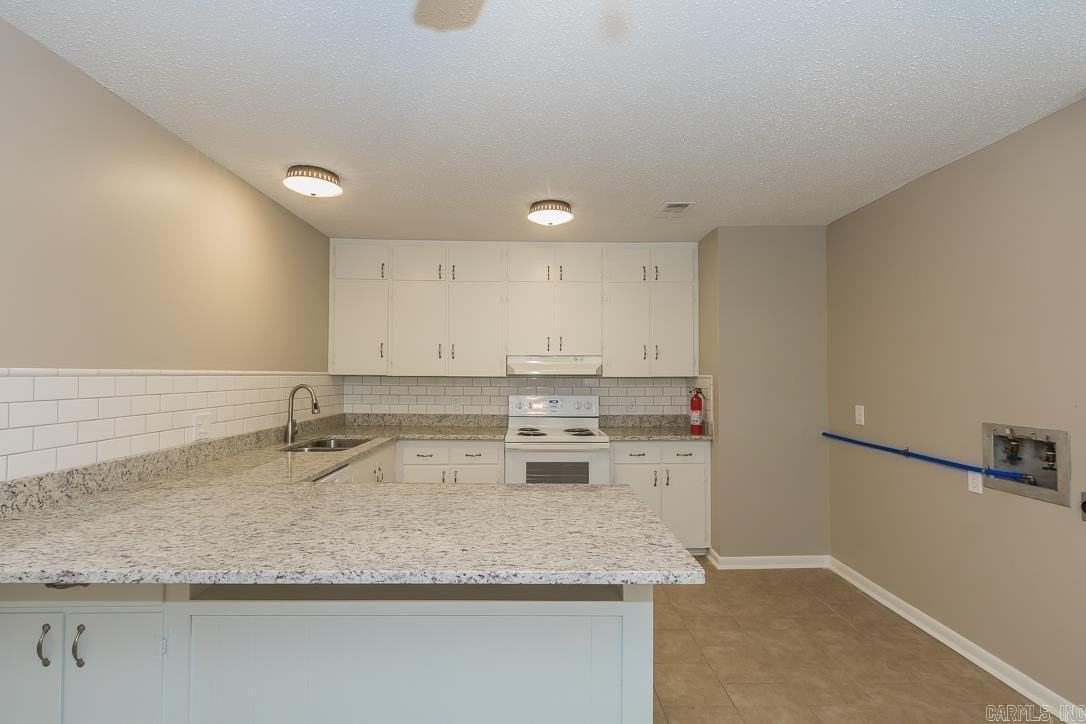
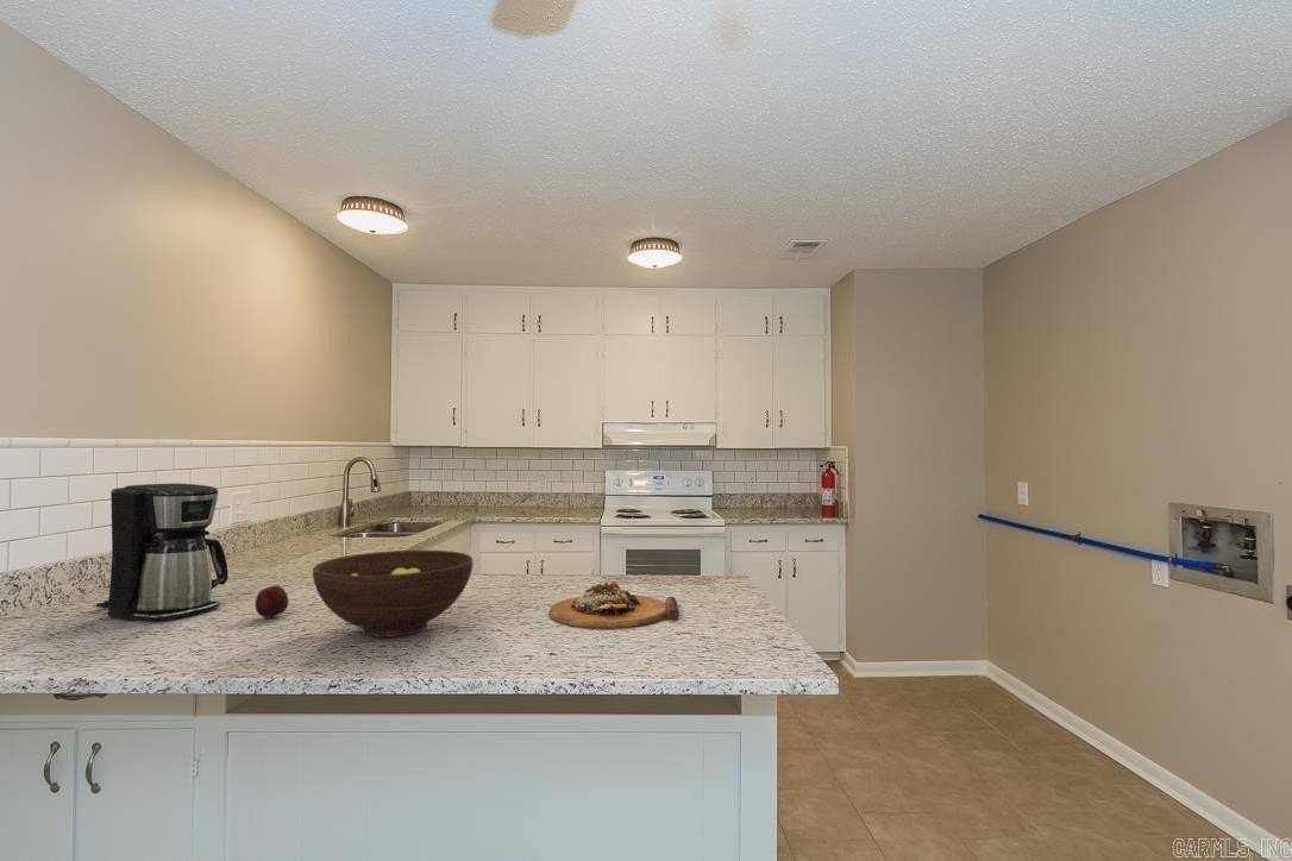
+ apple [255,584,290,620]
+ cutting board [547,582,681,629]
+ fruit bowl [312,549,473,639]
+ coffee maker [95,483,230,622]
